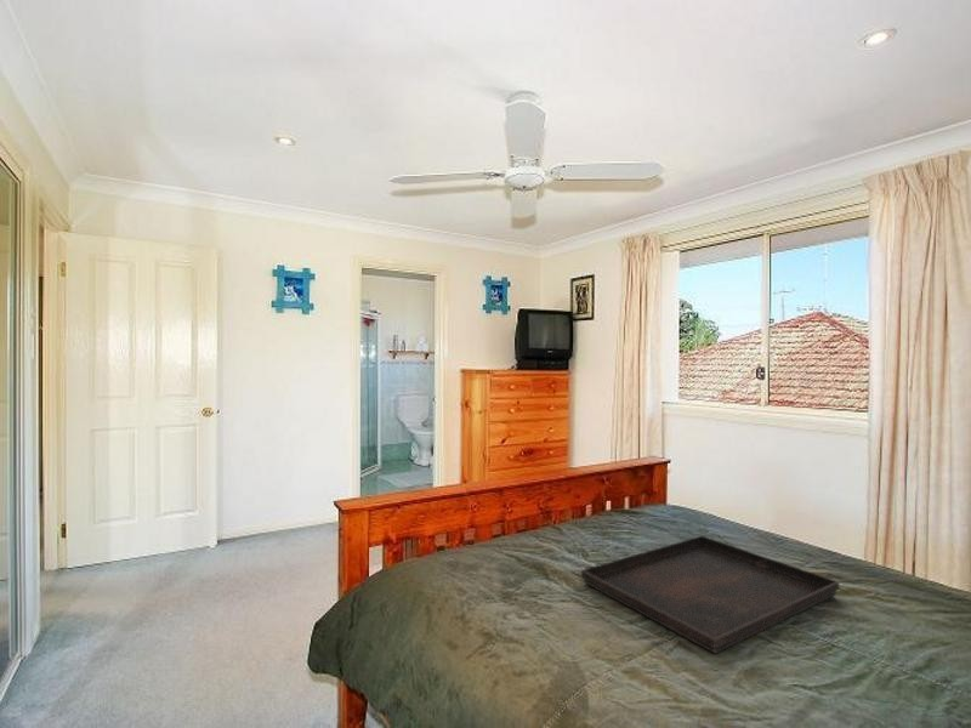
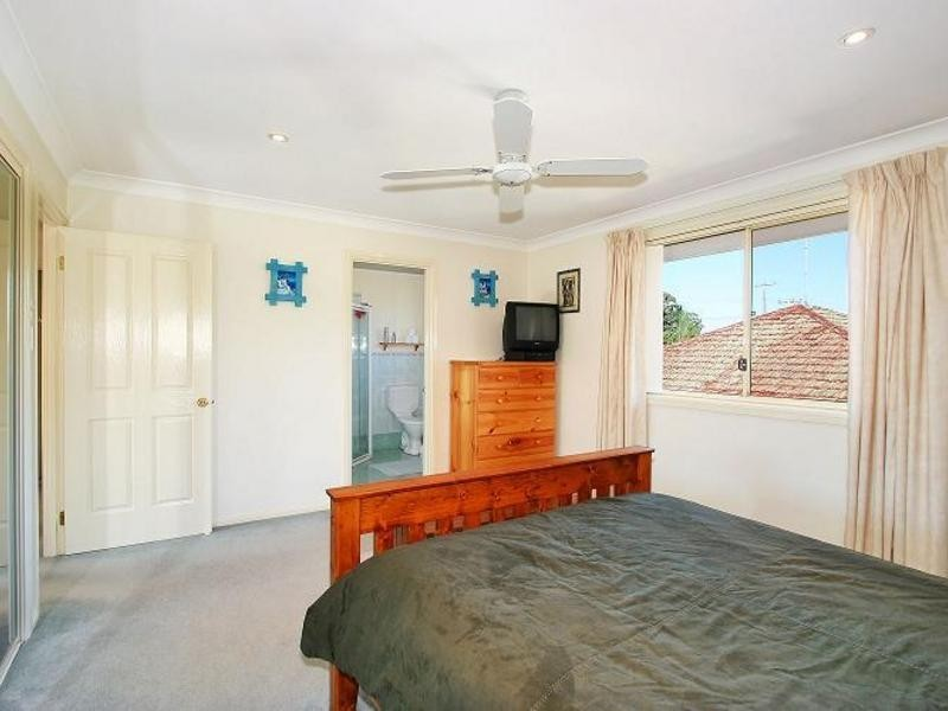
- serving tray [580,535,840,654]
